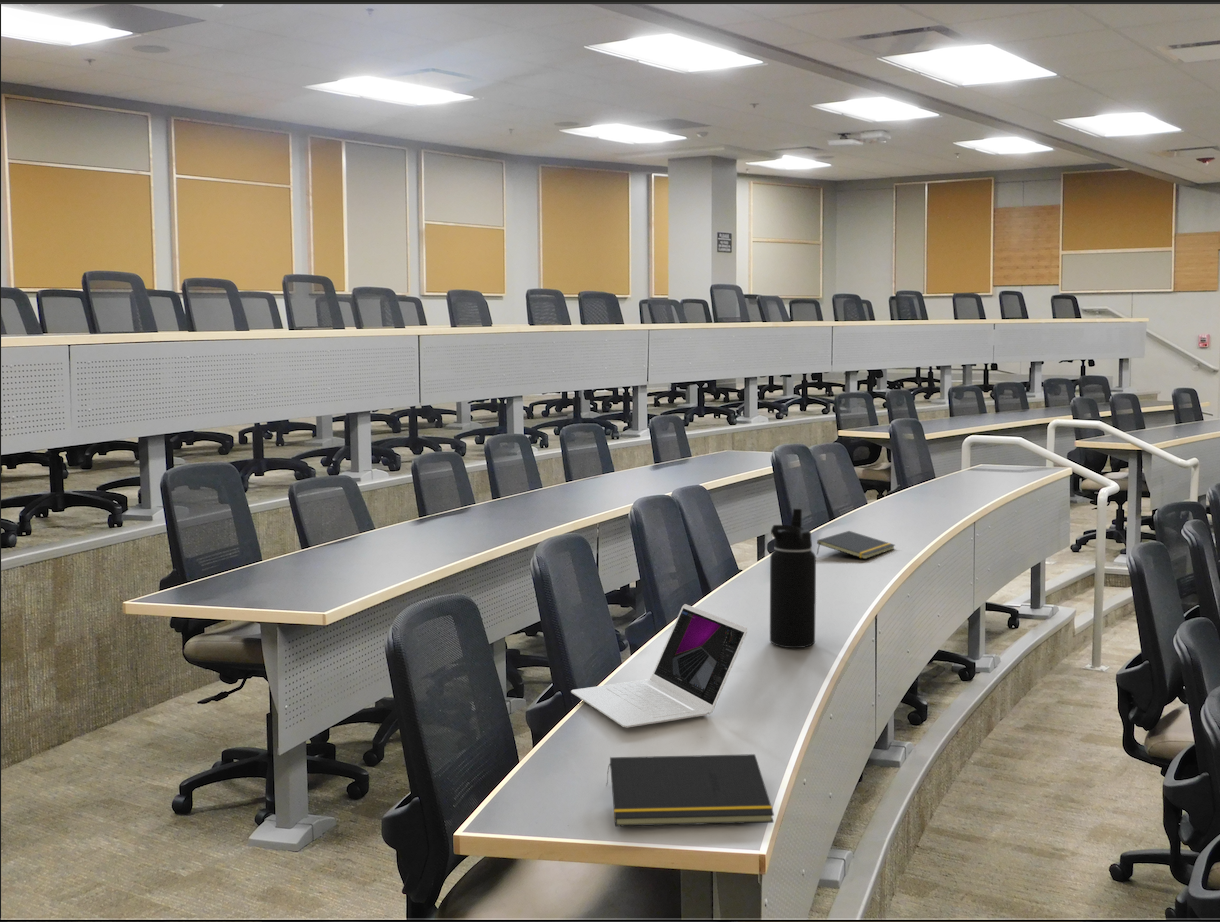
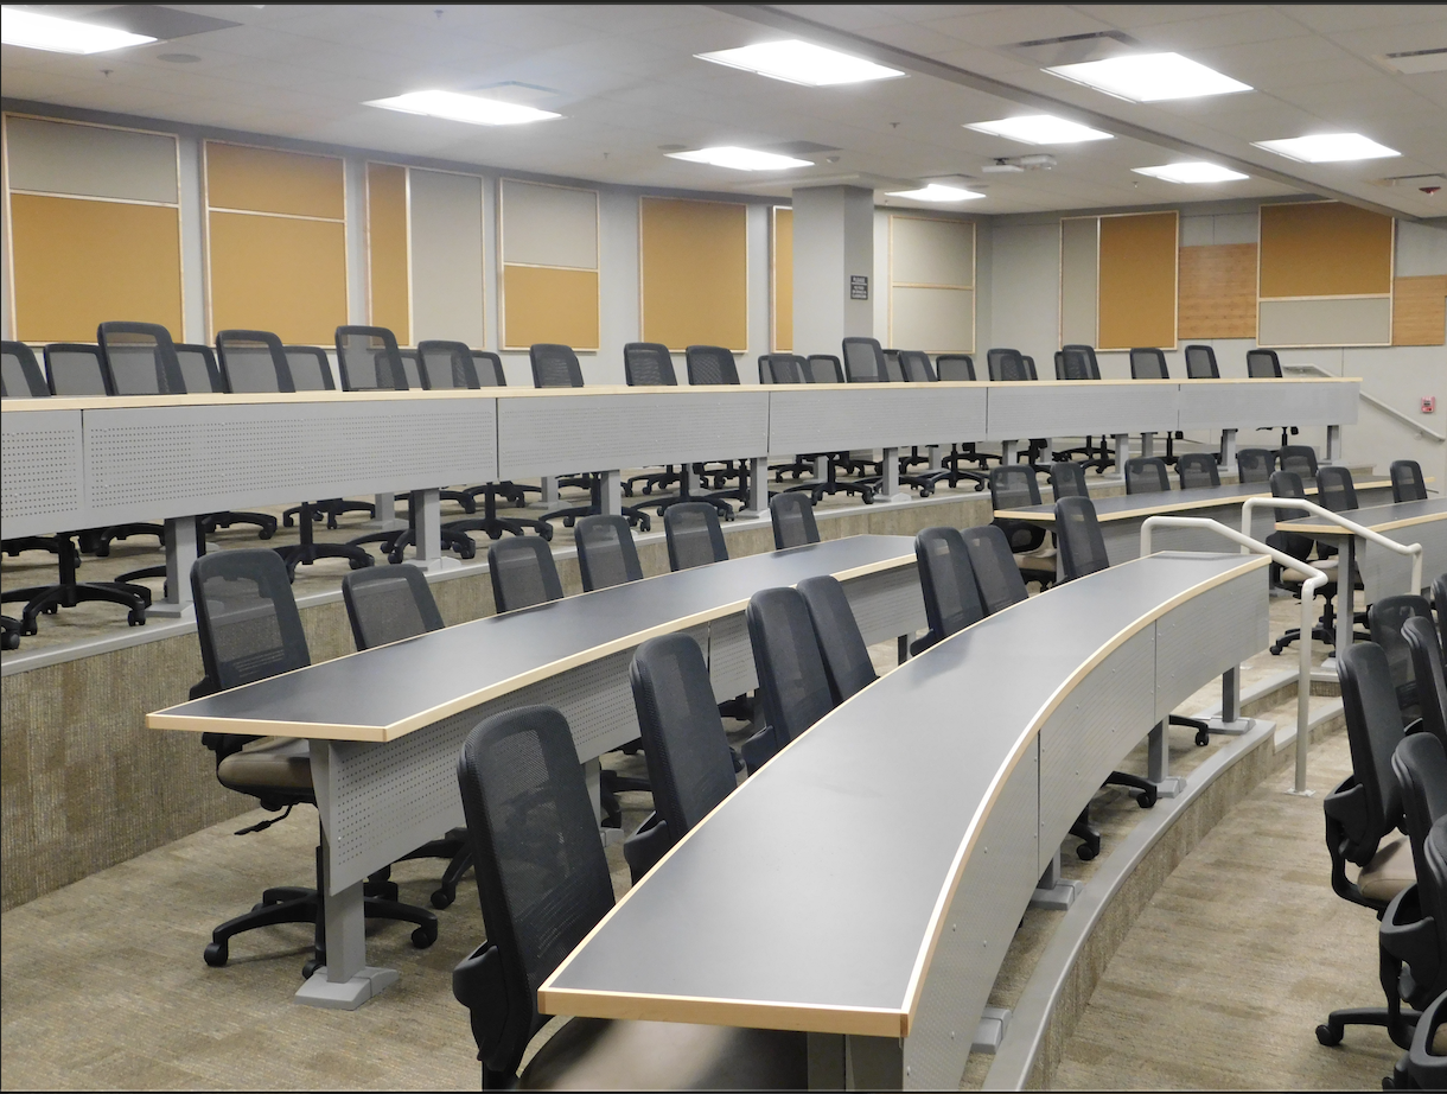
- notepad [605,753,775,827]
- notepad [816,530,896,560]
- laptop [570,603,748,728]
- water bottle [769,508,817,649]
